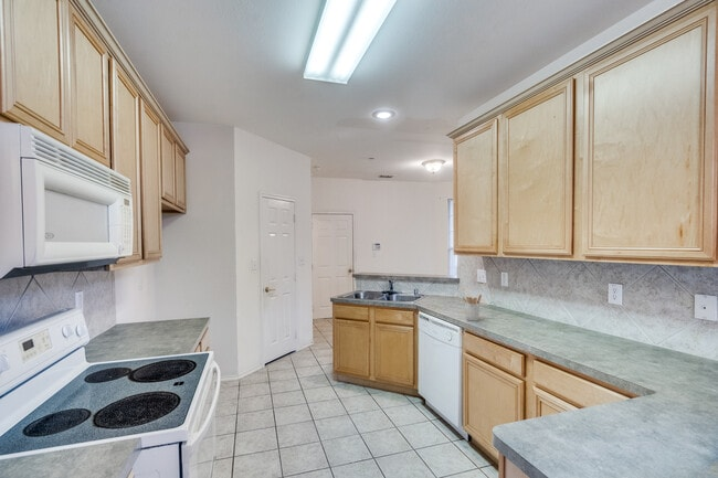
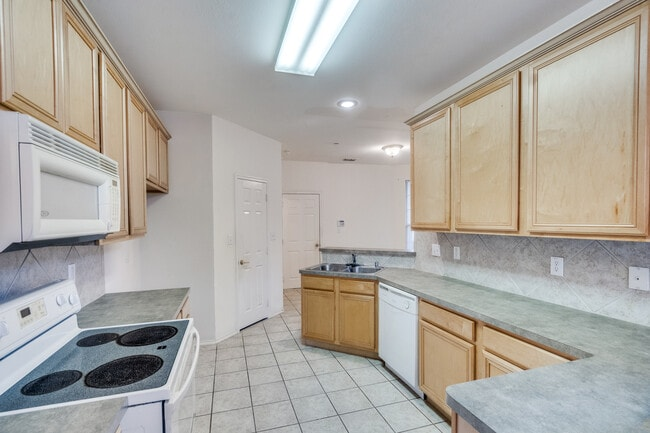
- utensil holder [462,294,483,322]
